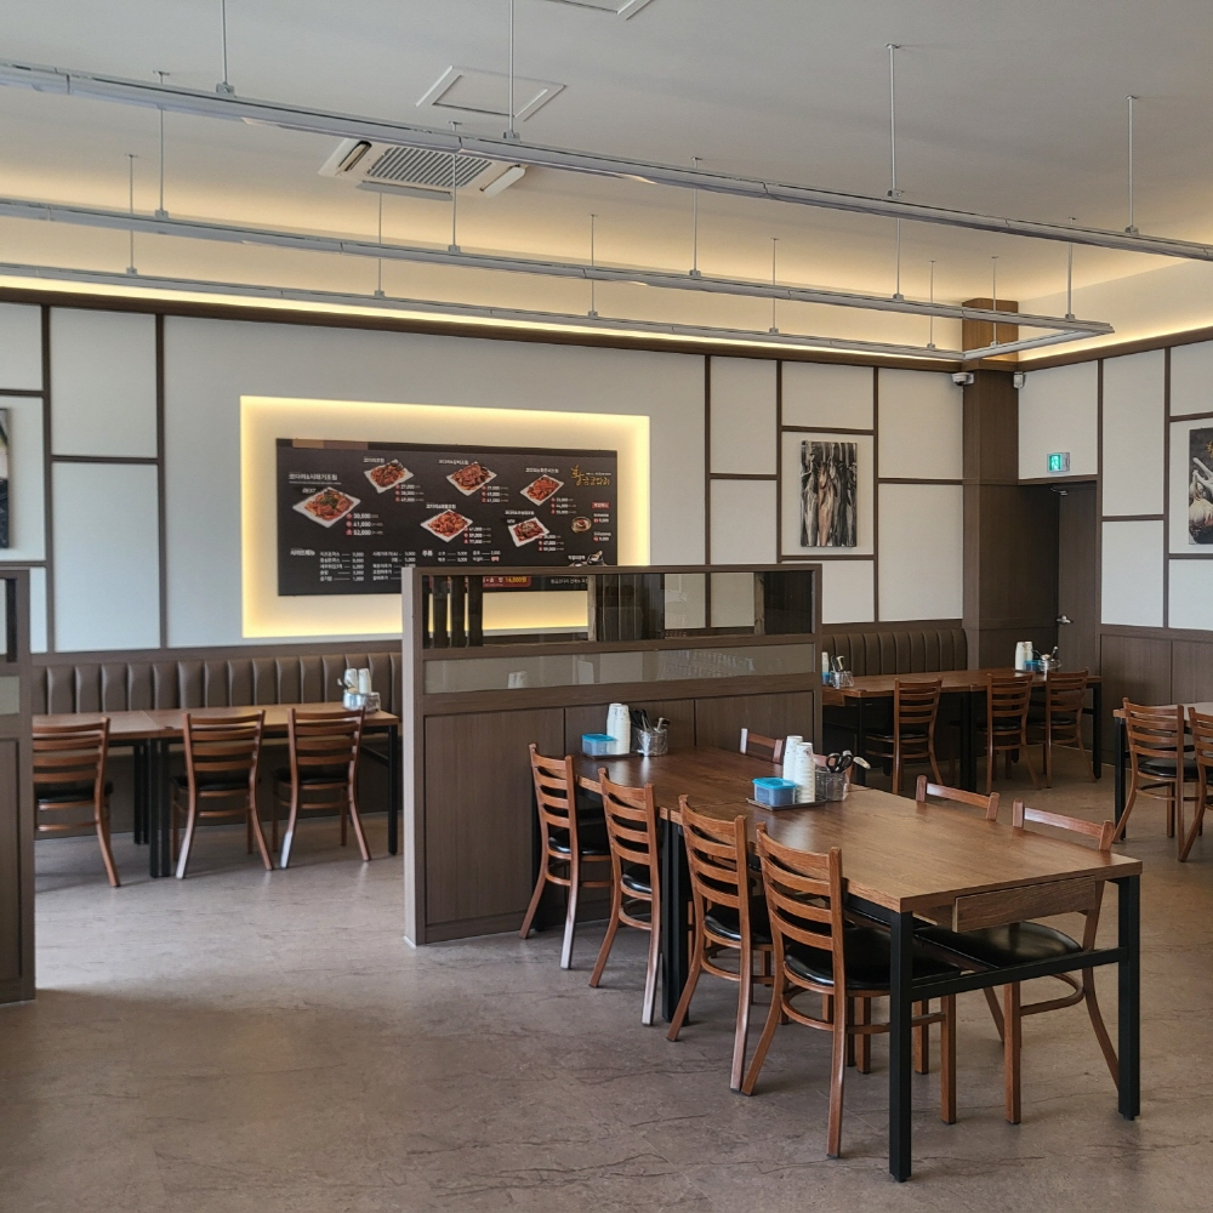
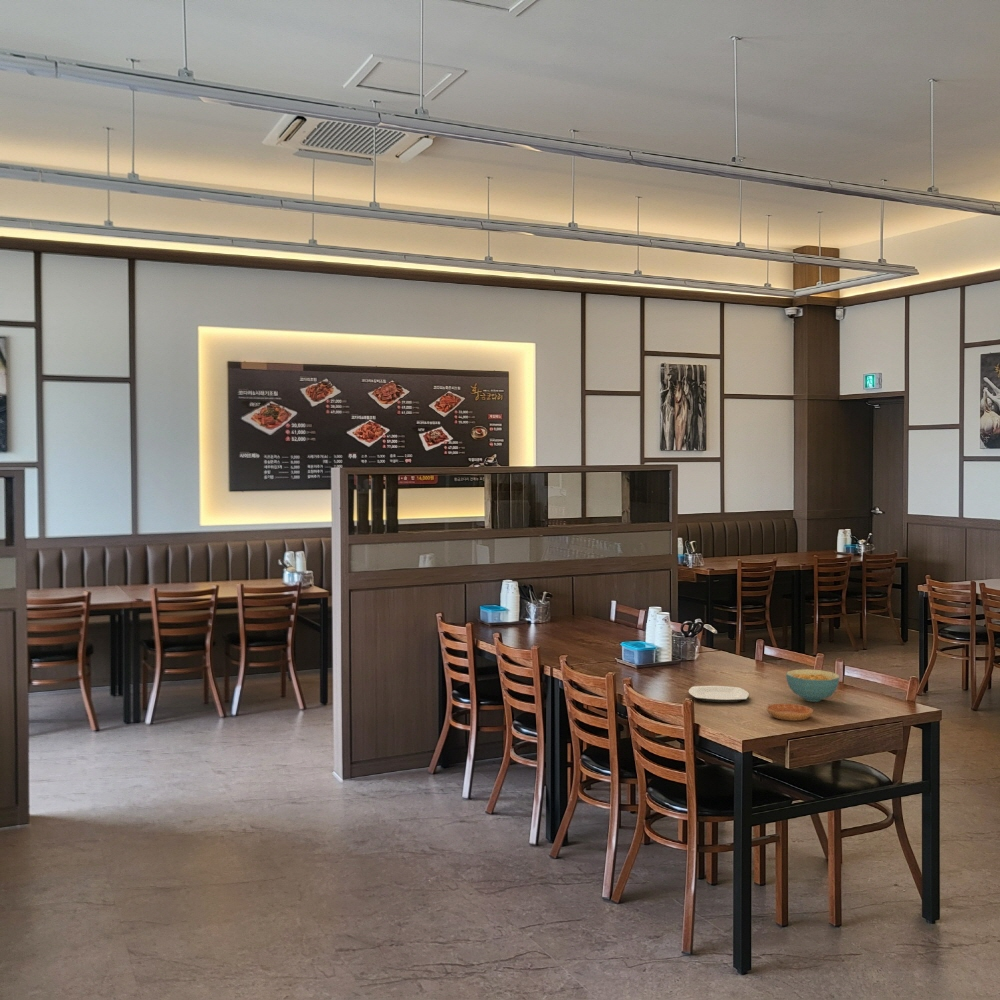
+ saucer [766,703,814,721]
+ plate [688,685,750,703]
+ cereal bowl [785,668,841,703]
